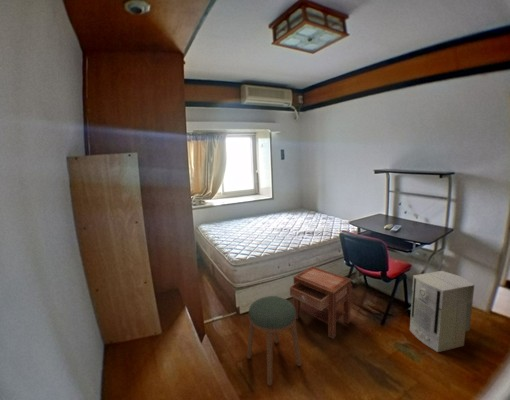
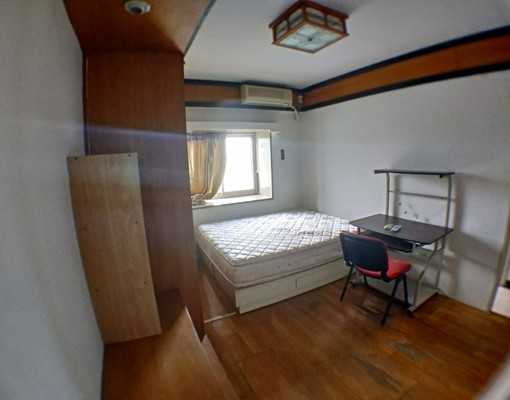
- stool [246,295,302,387]
- air purifier [409,270,475,353]
- nightstand [289,265,352,340]
